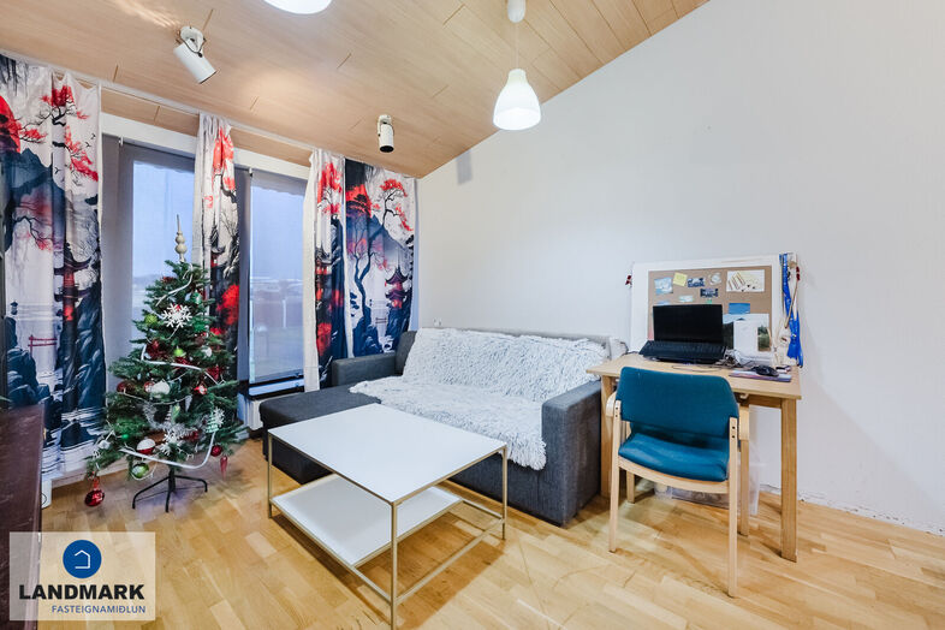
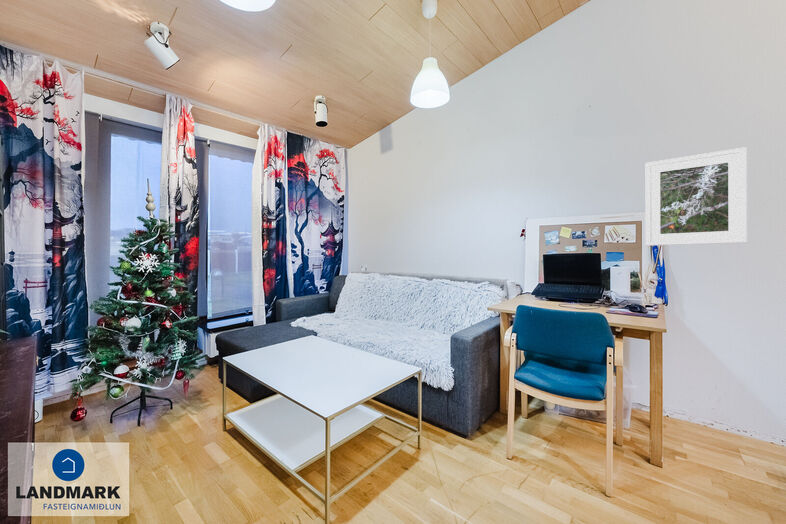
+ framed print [645,146,748,247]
